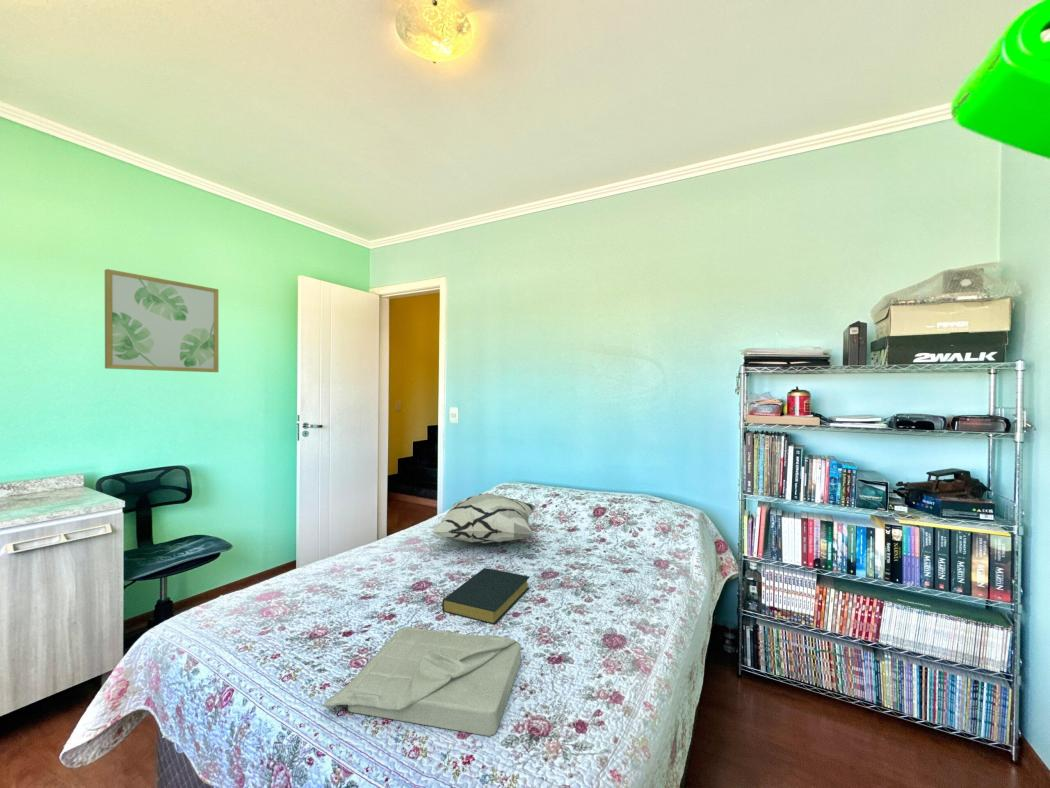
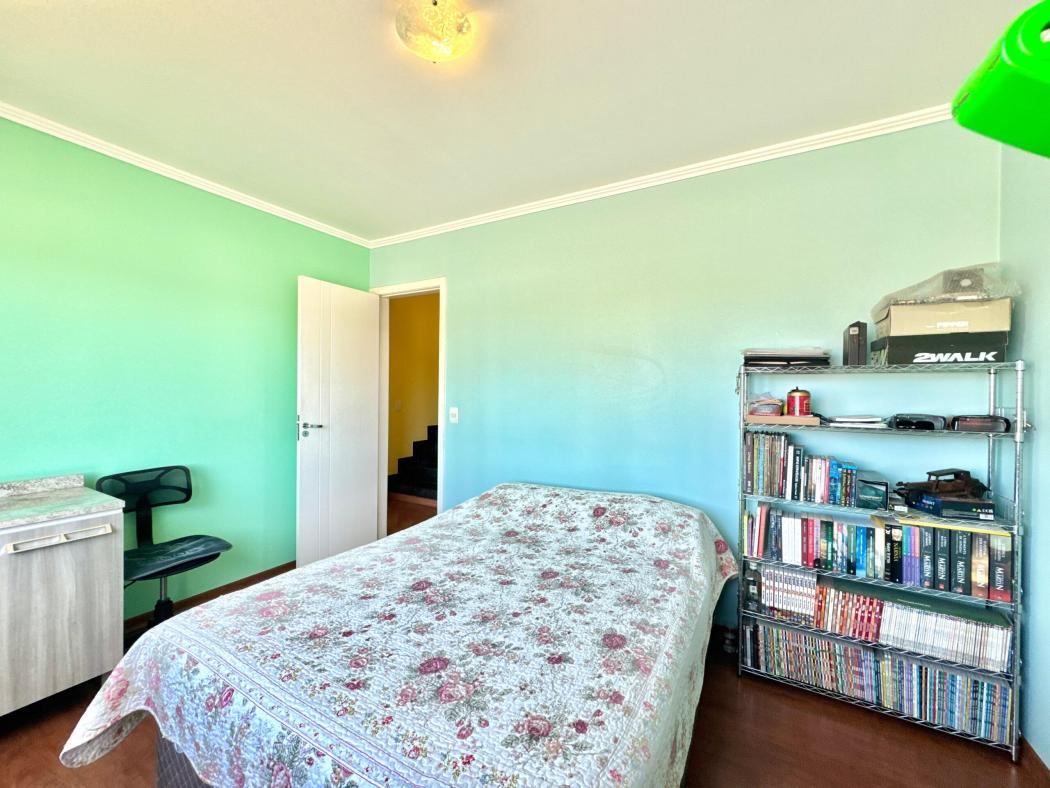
- wall art [104,268,220,373]
- hardback book [441,567,531,626]
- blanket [320,626,521,737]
- decorative pillow [431,493,536,544]
